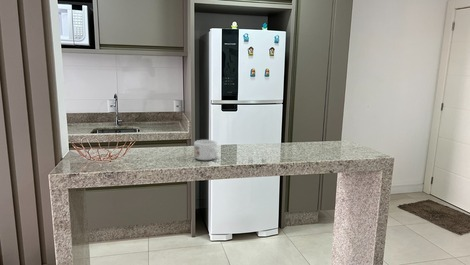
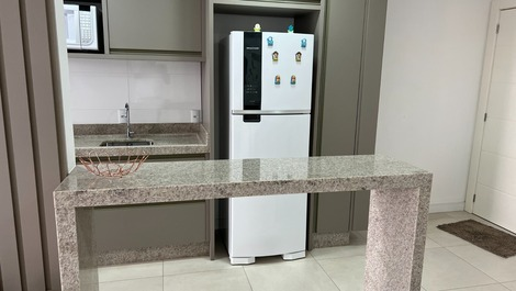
- mug [193,139,218,161]
